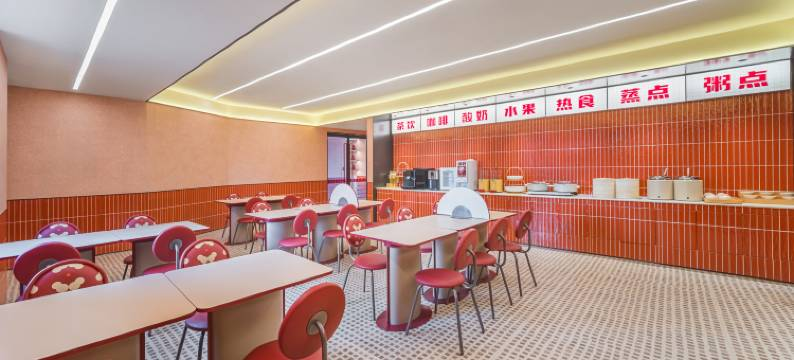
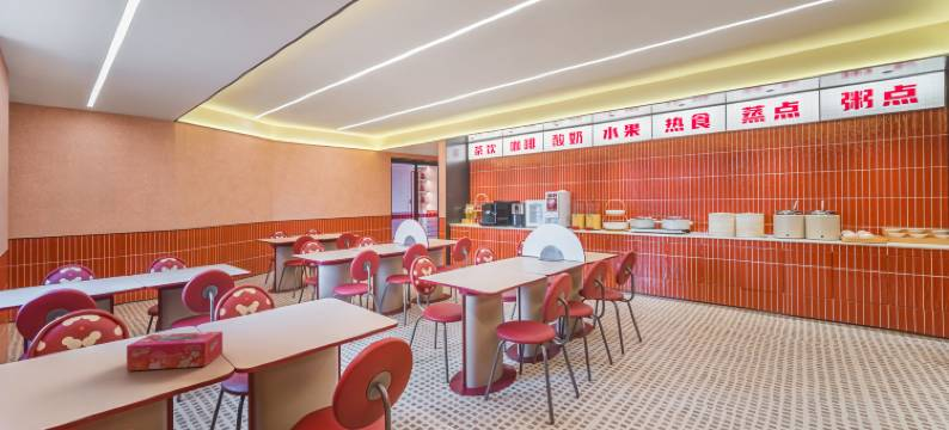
+ tissue box [125,331,224,371]
